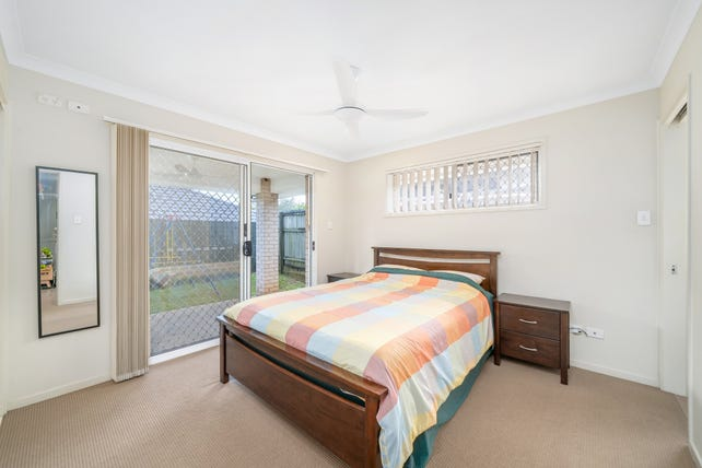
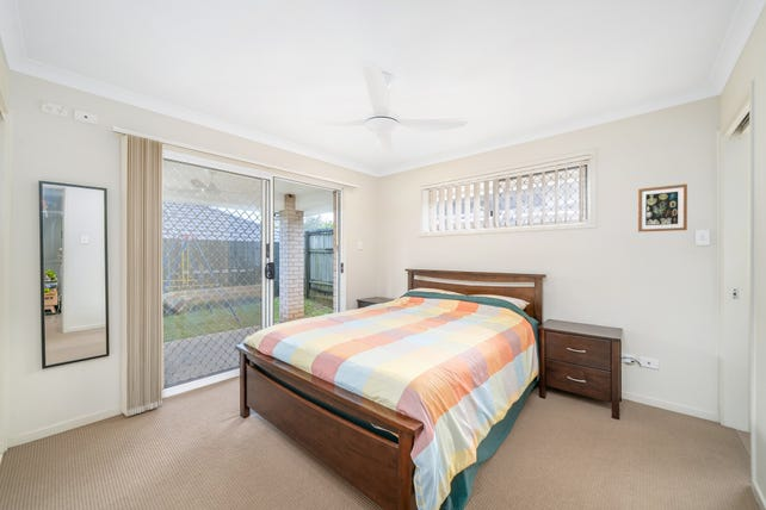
+ wall art [637,184,688,234]
